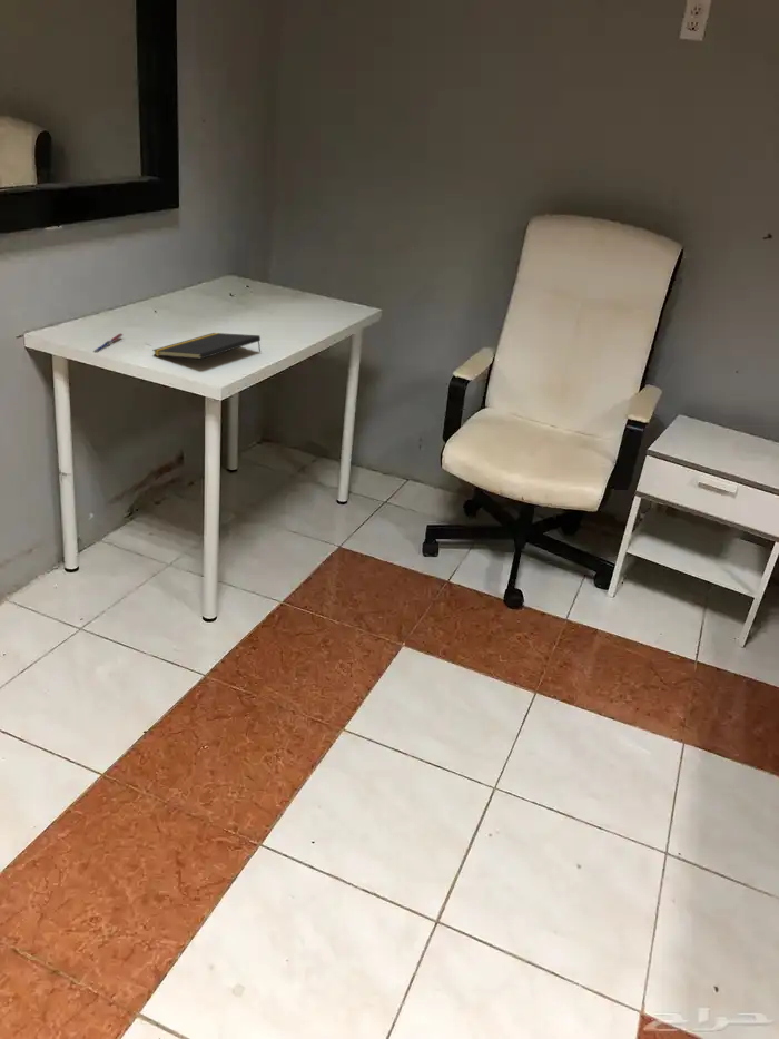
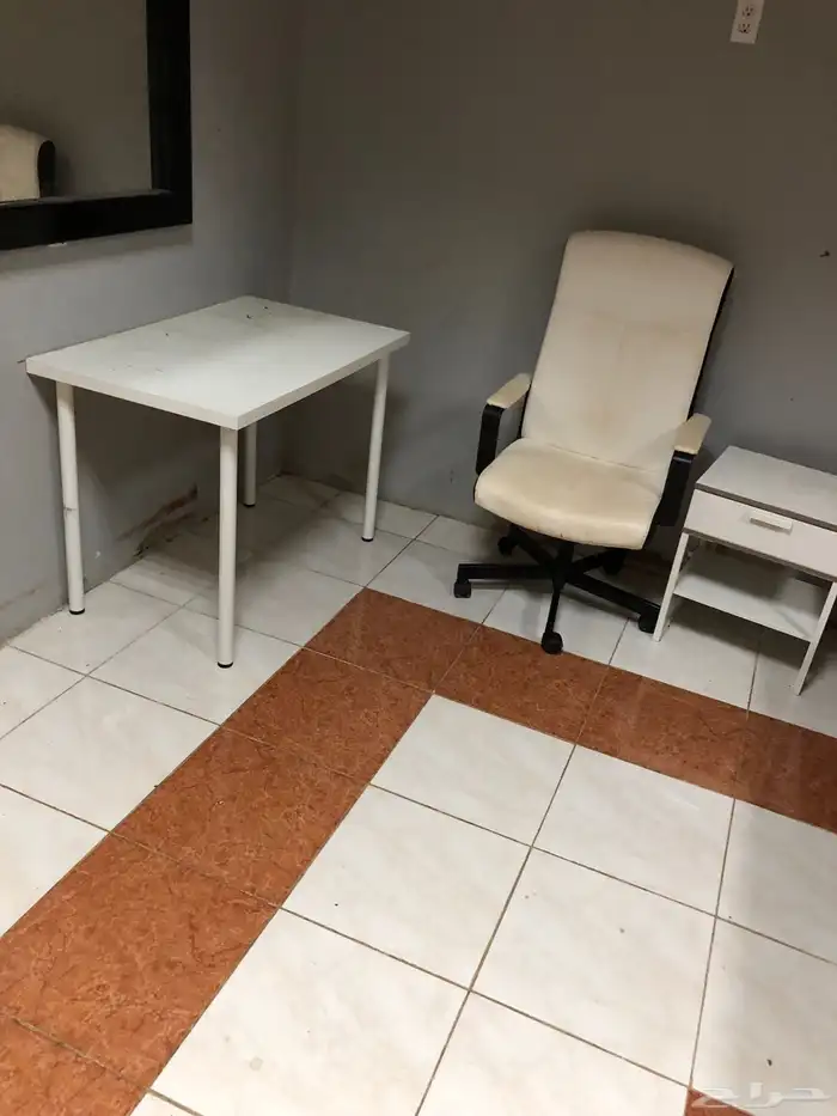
- pen [92,333,124,353]
- notepad [151,332,262,361]
